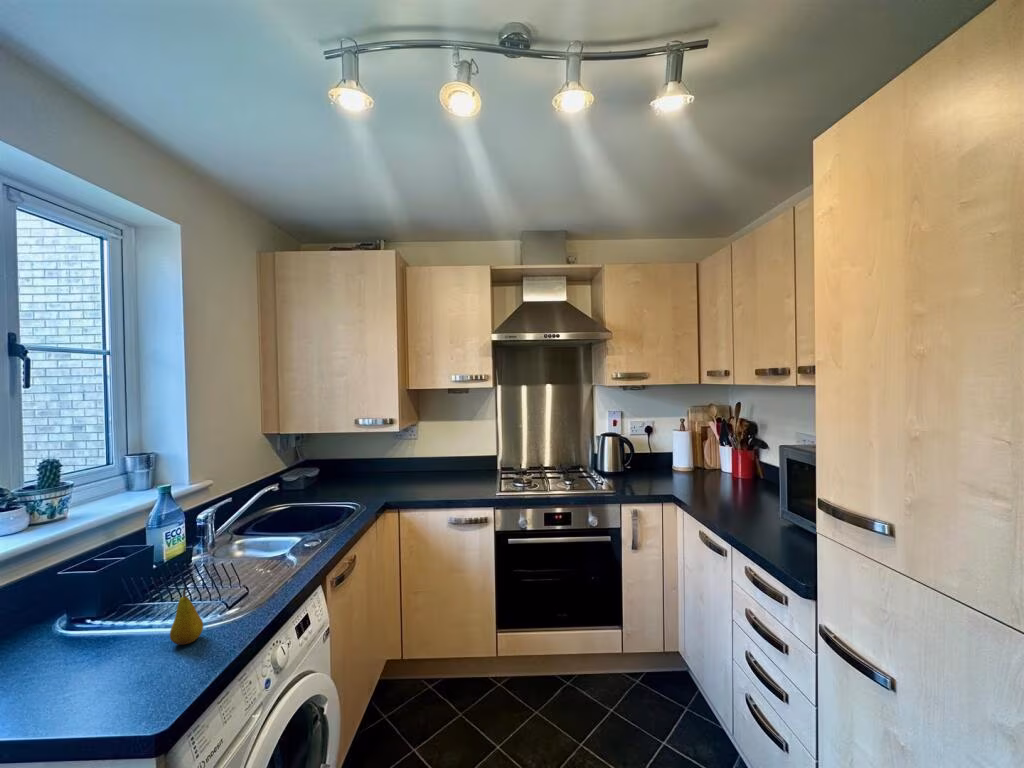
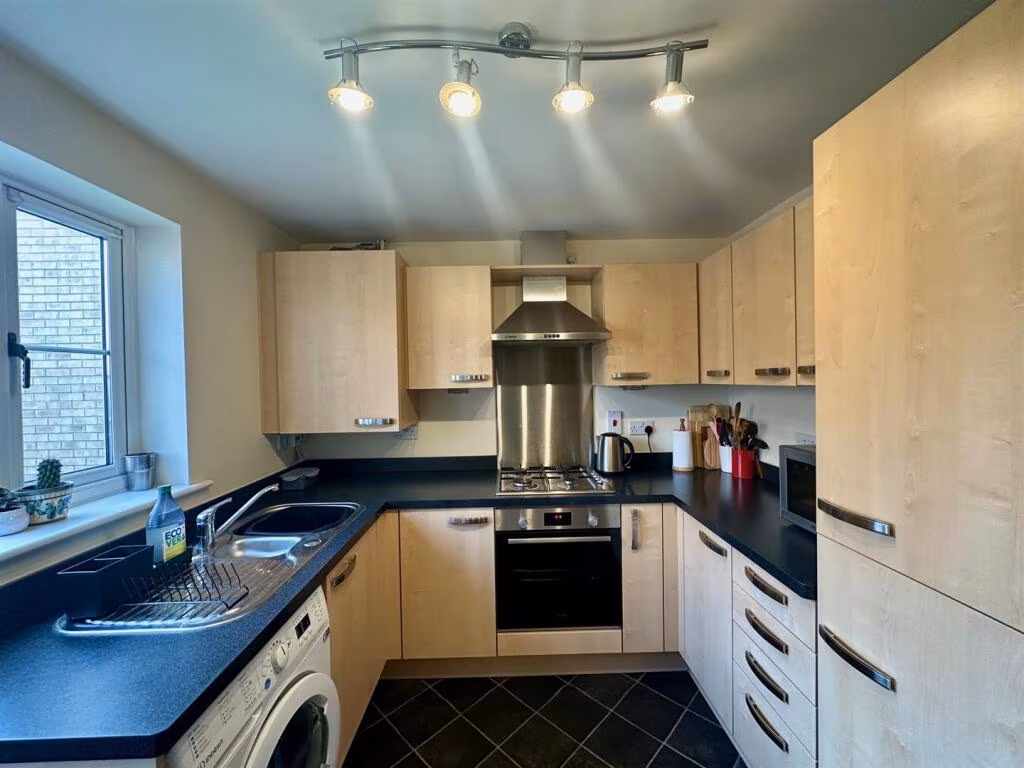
- fruit [169,586,204,646]
